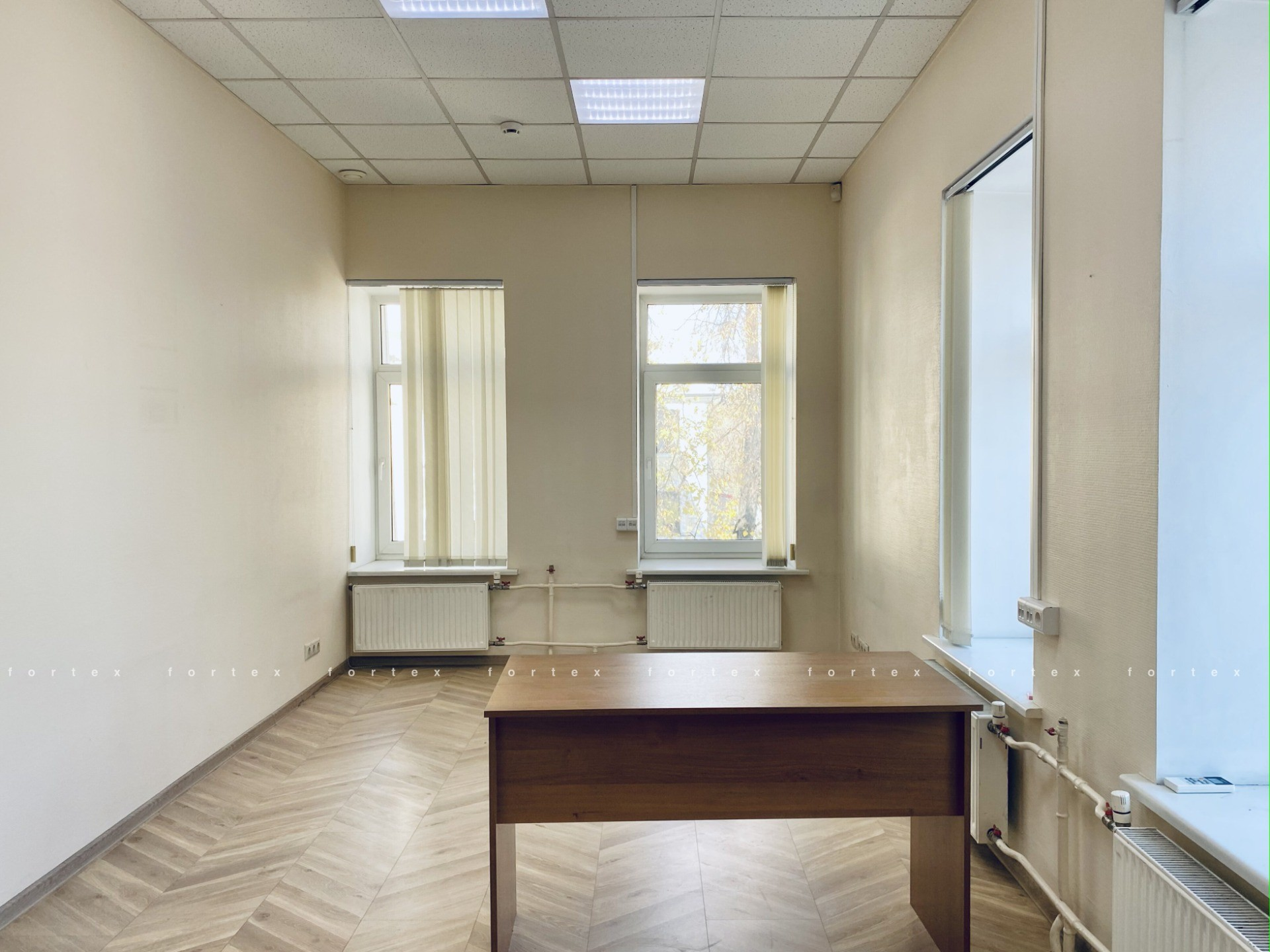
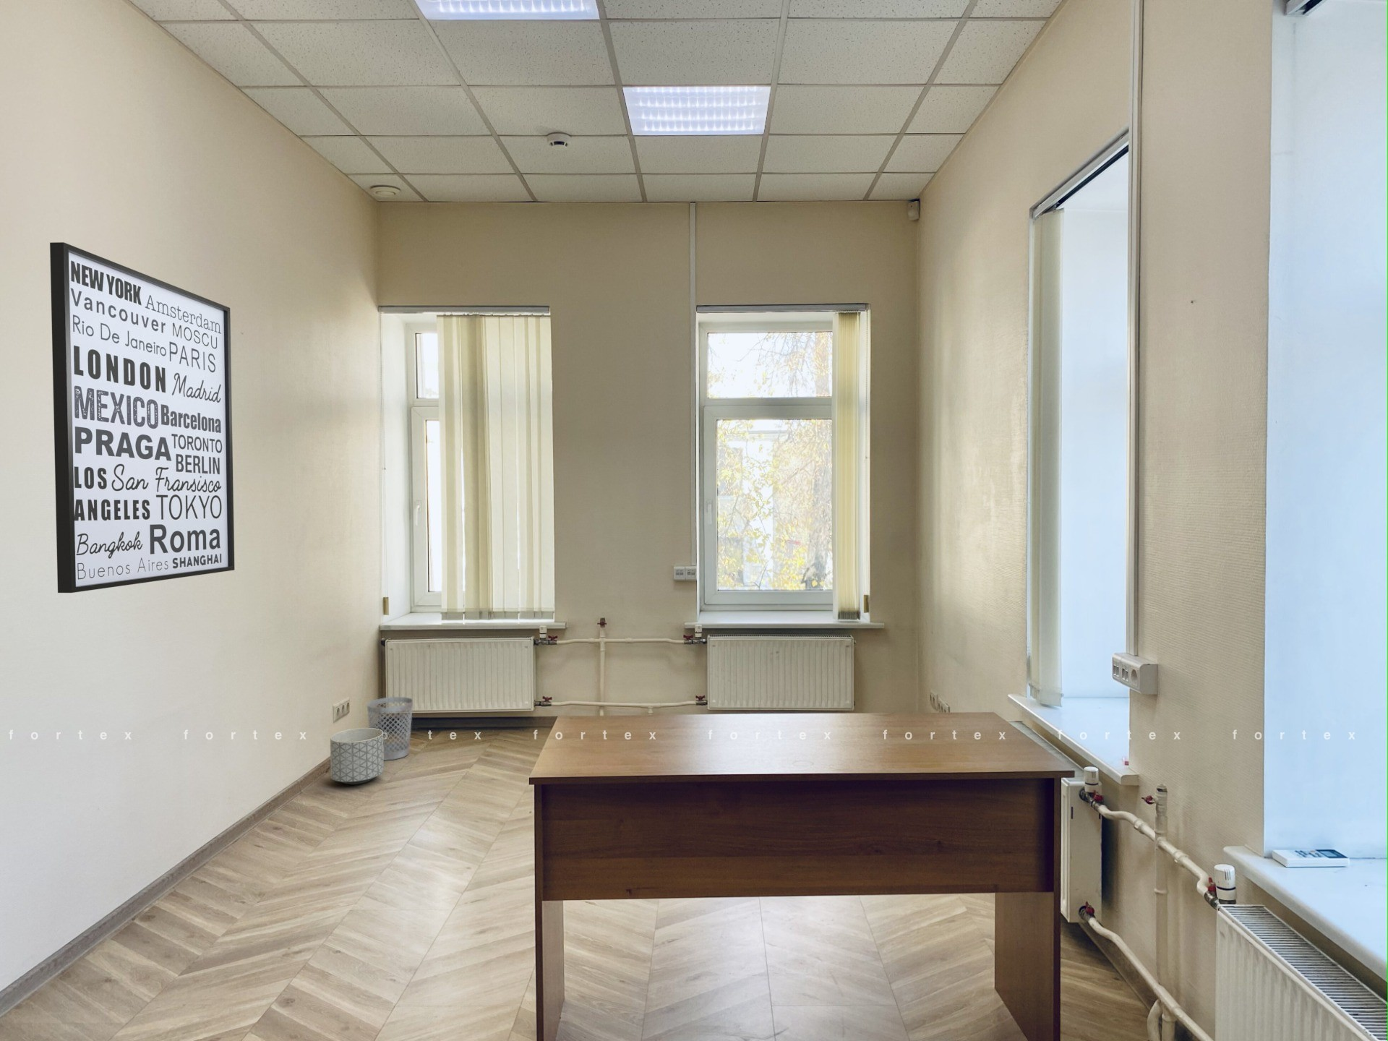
+ wall art [49,242,236,594]
+ wastebasket [366,697,413,761]
+ planter [330,727,385,785]
